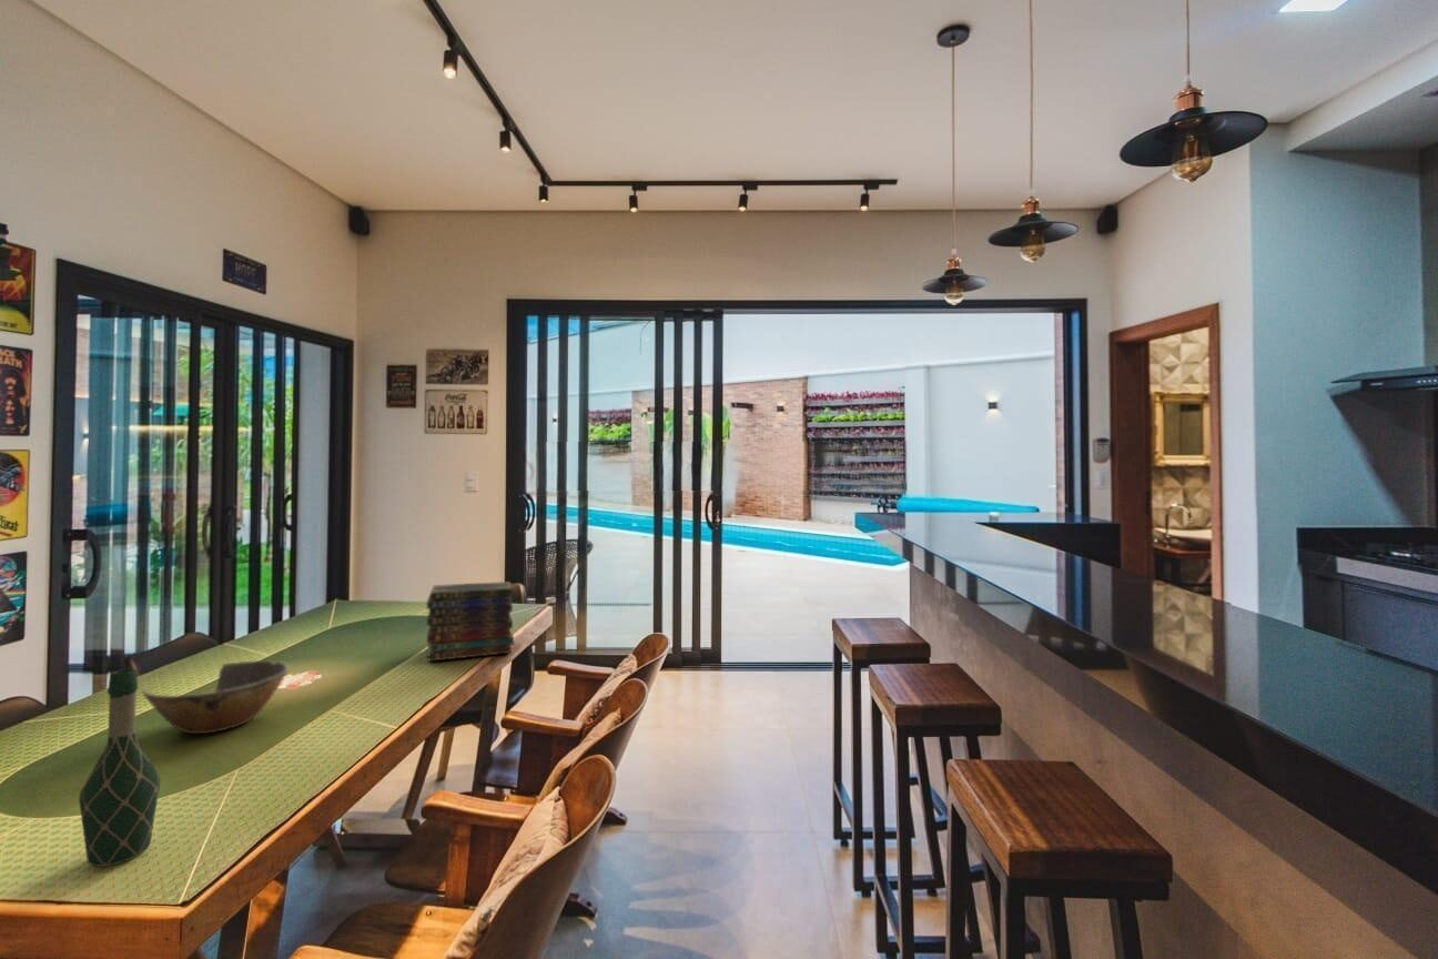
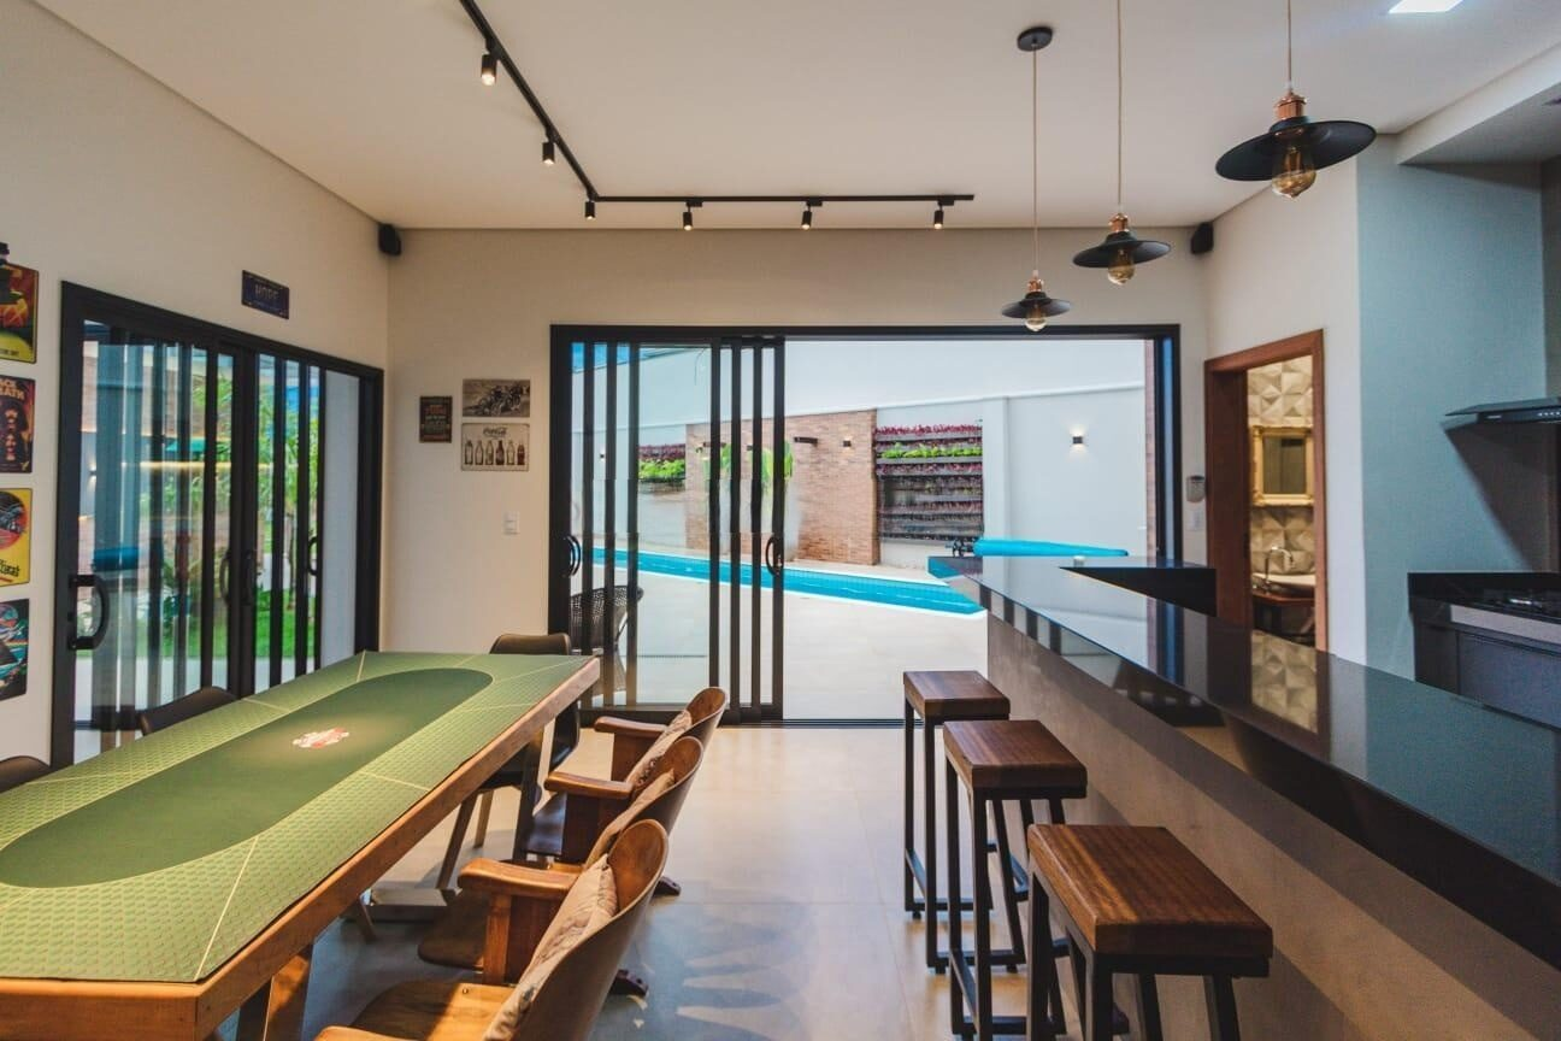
- wine bottle [78,668,161,868]
- bowl [141,659,290,735]
- book stack [426,581,515,663]
